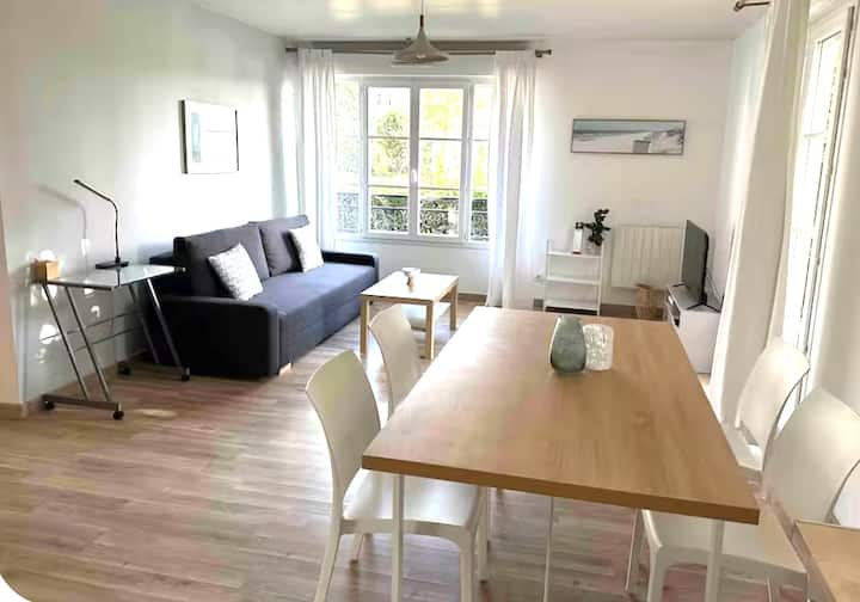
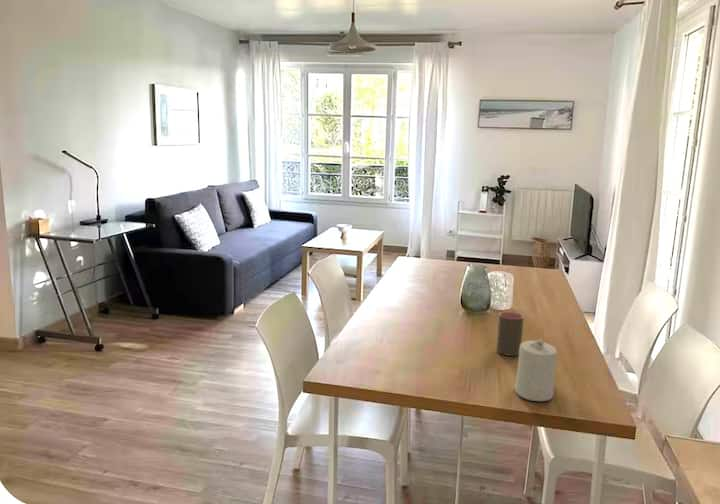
+ candle [514,339,558,402]
+ cup [496,311,525,357]
